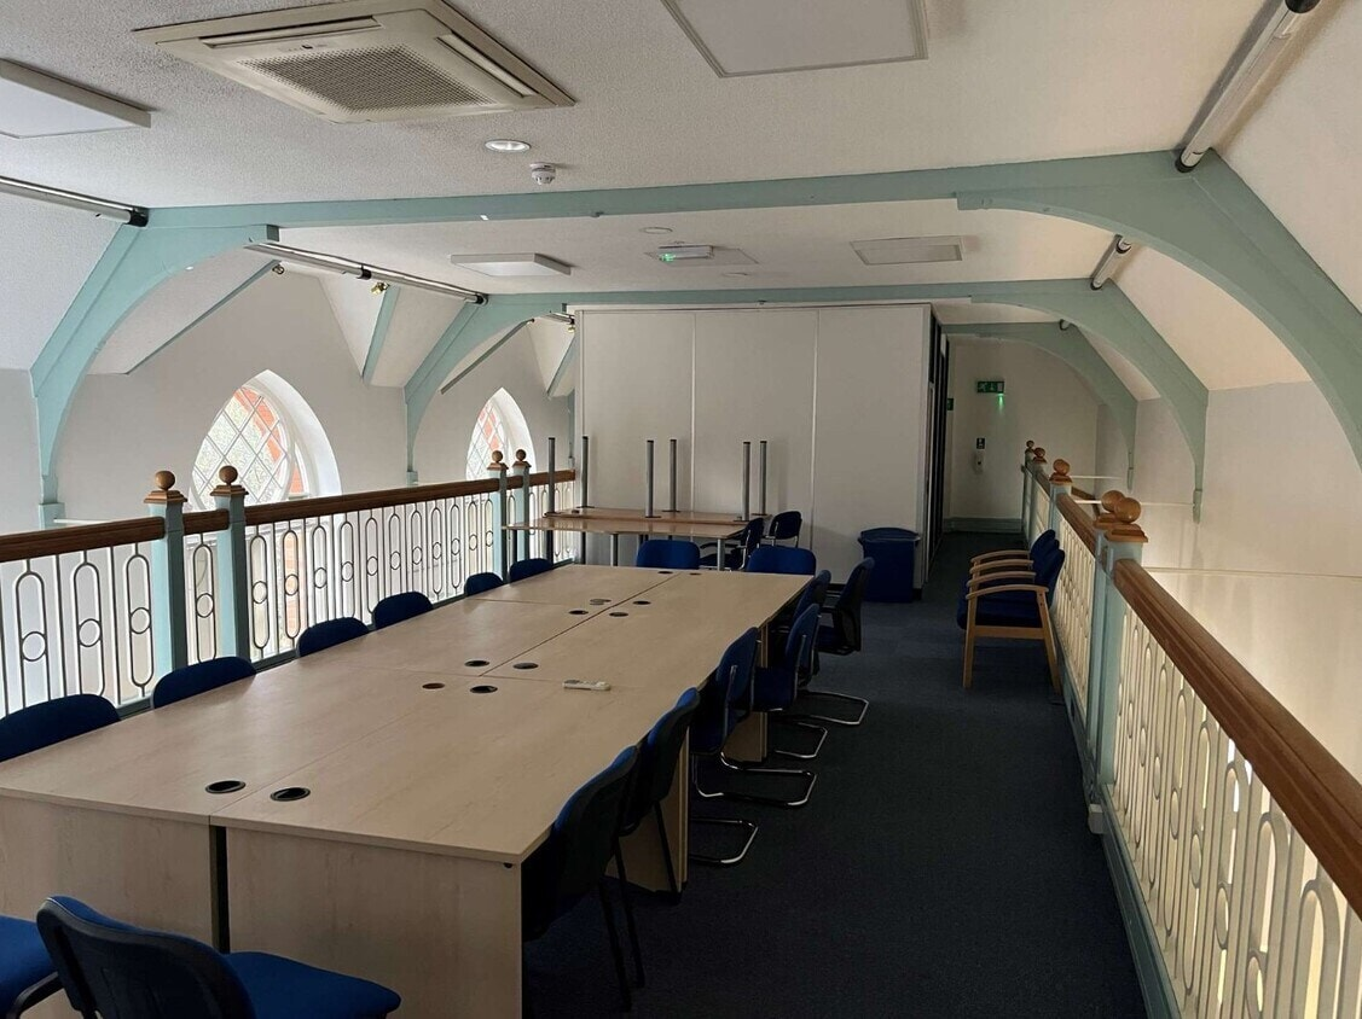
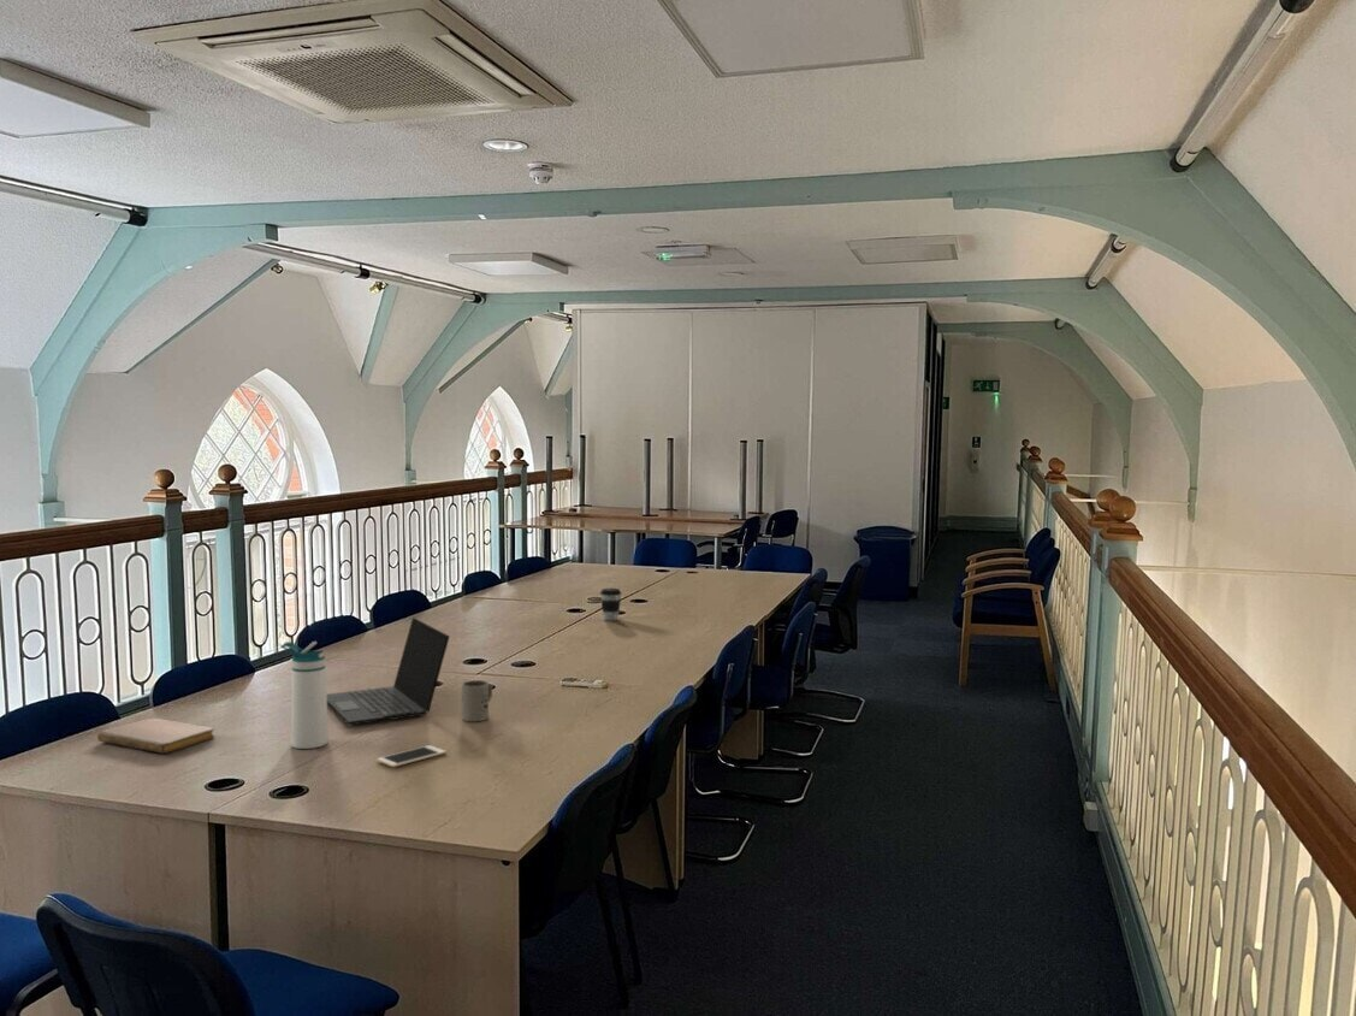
+ laptop [326,616,451,726]
+ cell phone [377,744,448,768]
+ mug [461,679,493,722]
+ notebook [96,717,215,755]
+ water bottle [279,640,330,750]
+ coffee cup [599,587,622,621]
